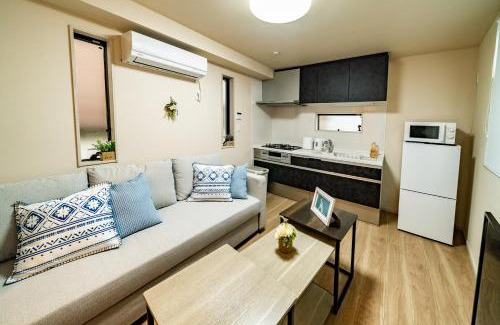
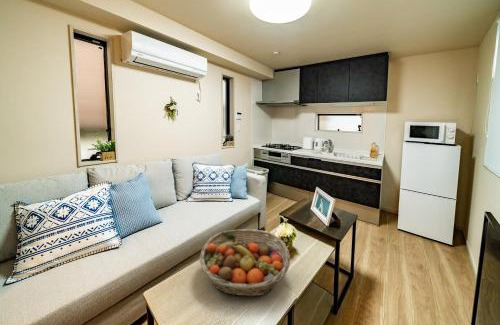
+ fruit basket [198,228,291,297]
